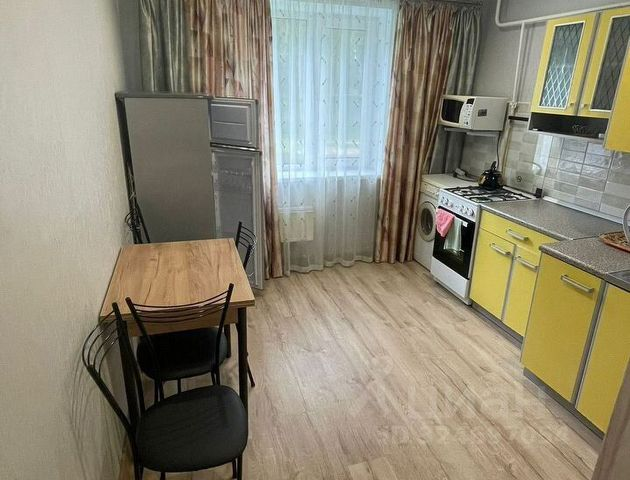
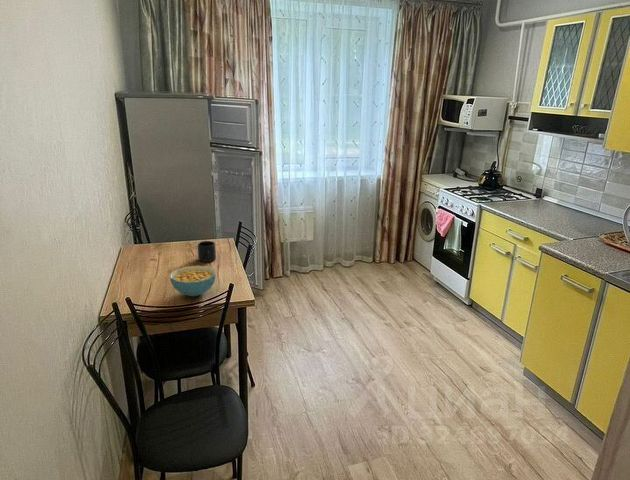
+ cereal bowl [169,265,217,297]
+ mug [197,240,217,263]
